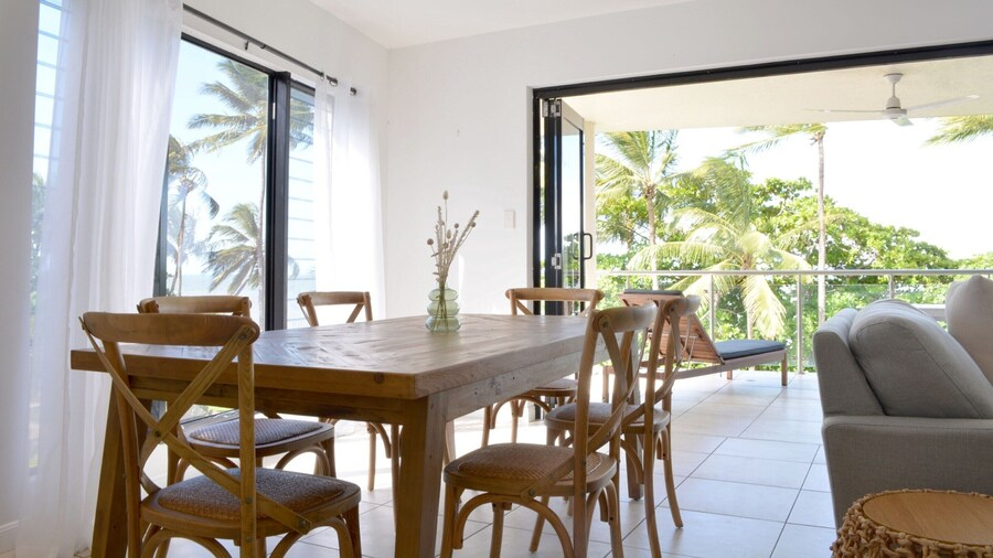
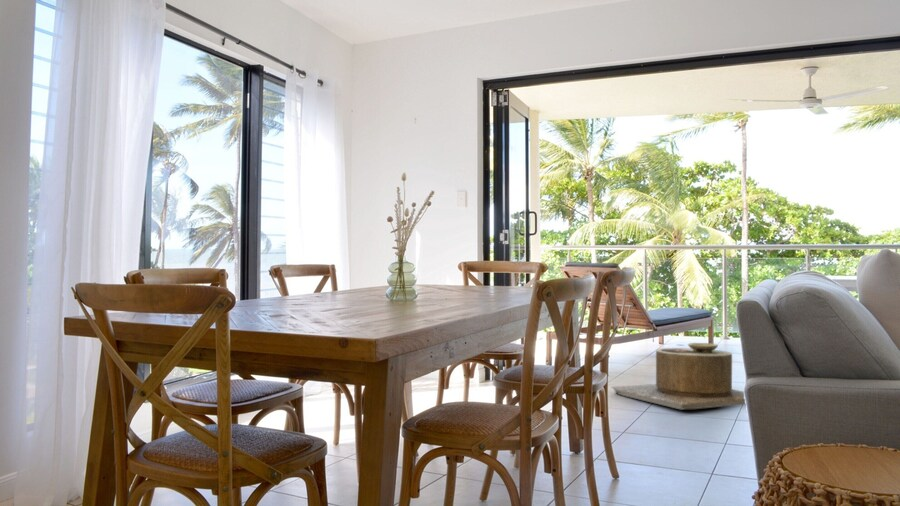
+ side table [611,342,746,411]
